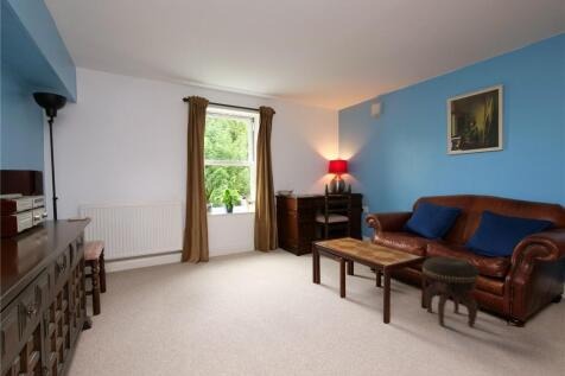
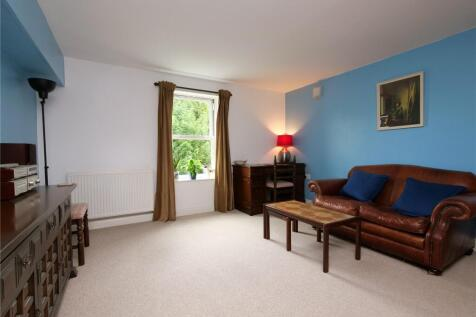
- footstool [421,256,480,327]
